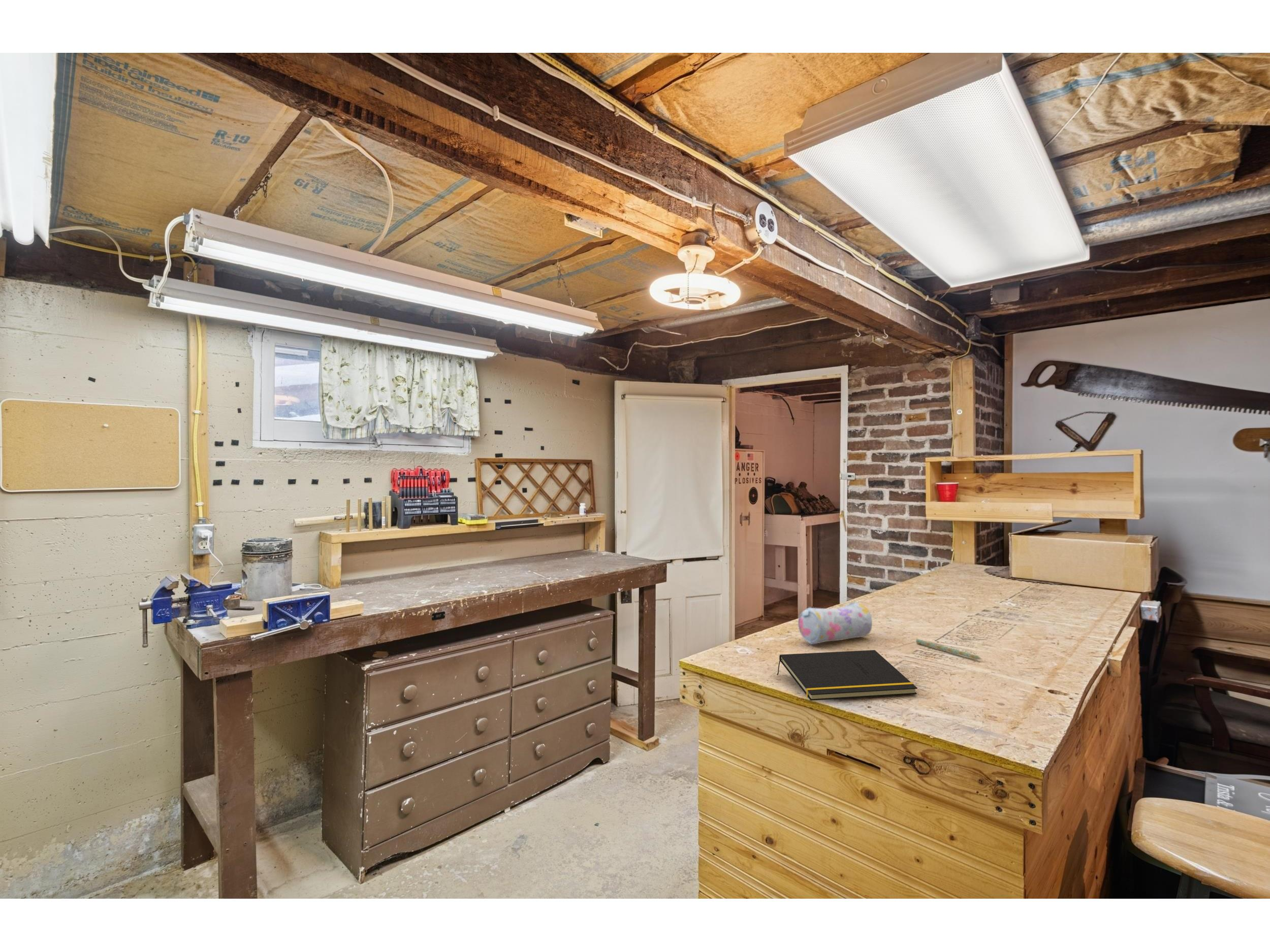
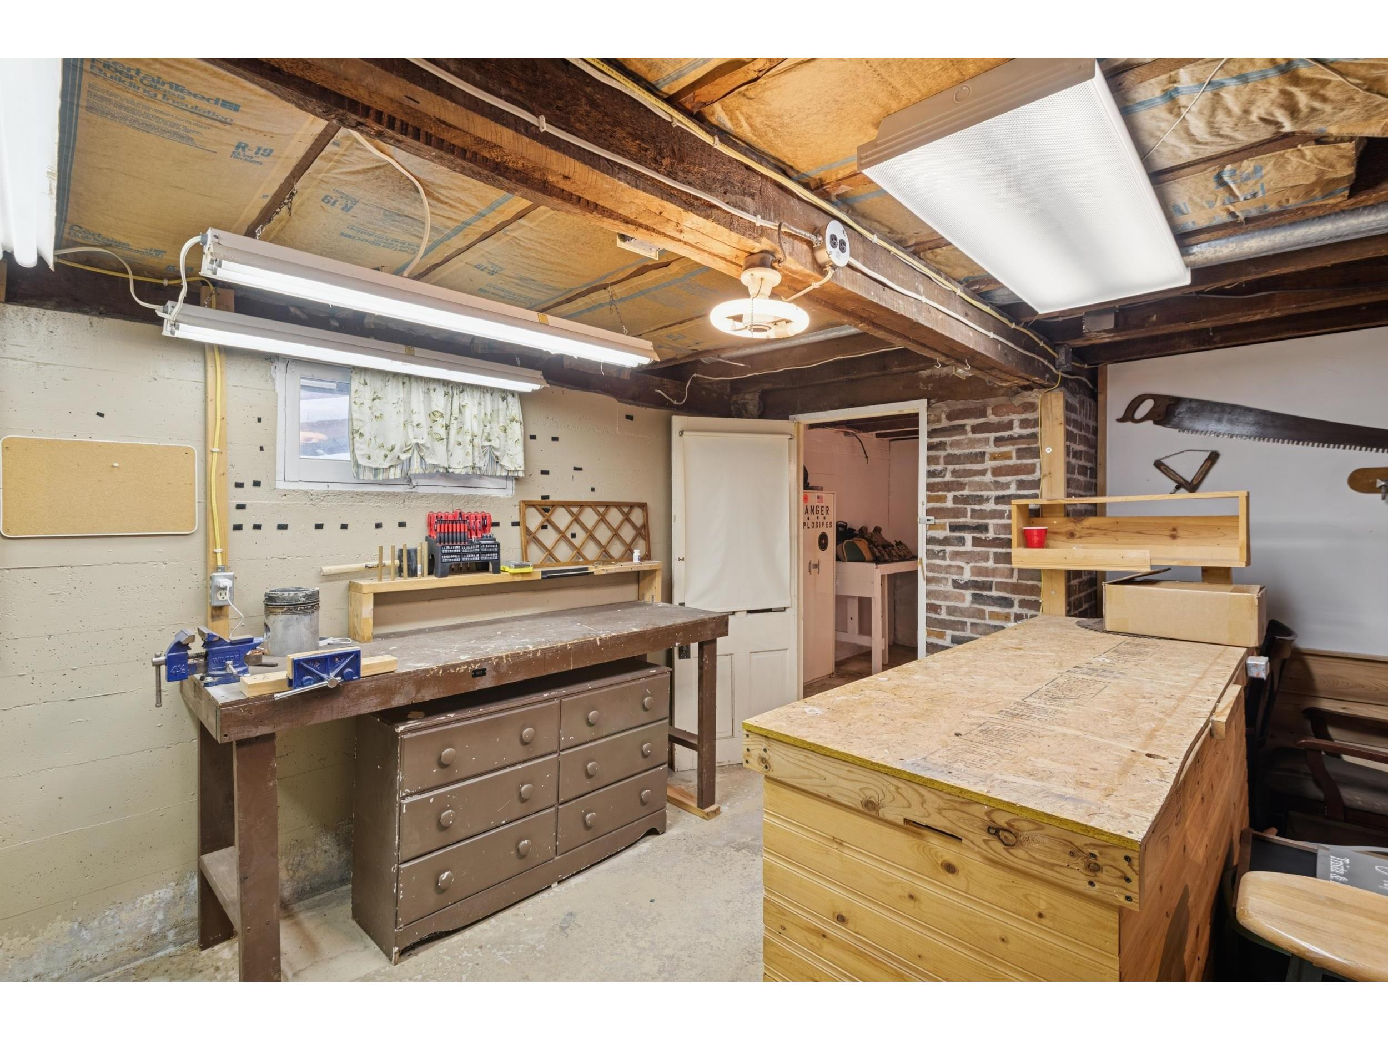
- notepad [776,649,918,701]
- pencil case [798,601,873,645]
- pencil [915,638,982,660]
